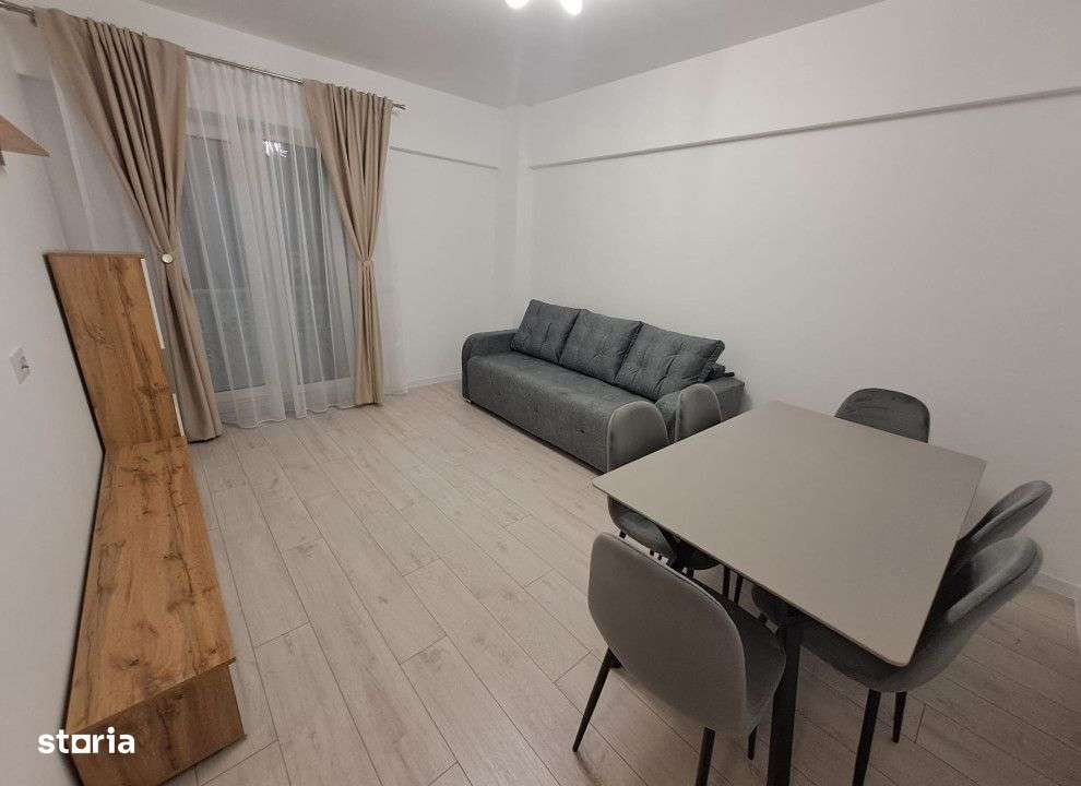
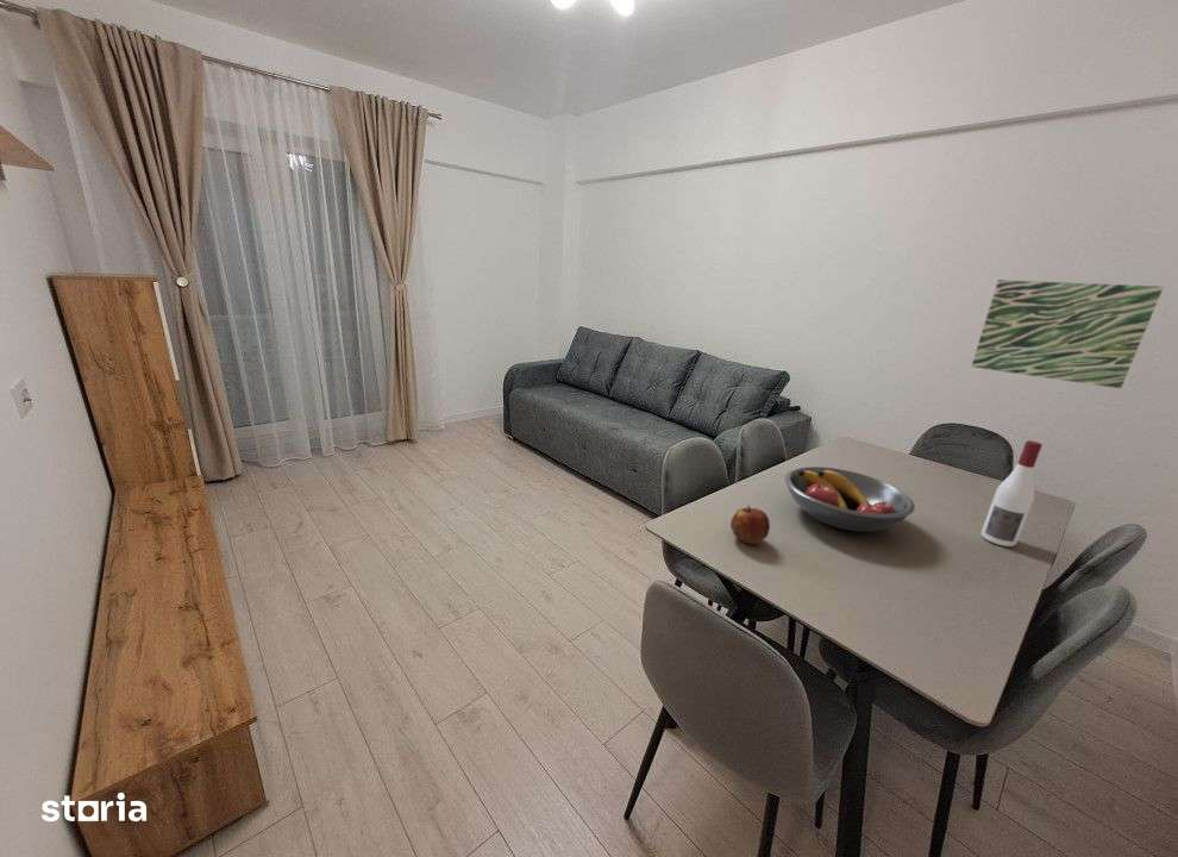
+ alcohol [980,439,1044,548]
+ wall art [970,279,1165,389]
+ fruit bowl [784,465,916,532]
+ apple [729,505,771,545]
